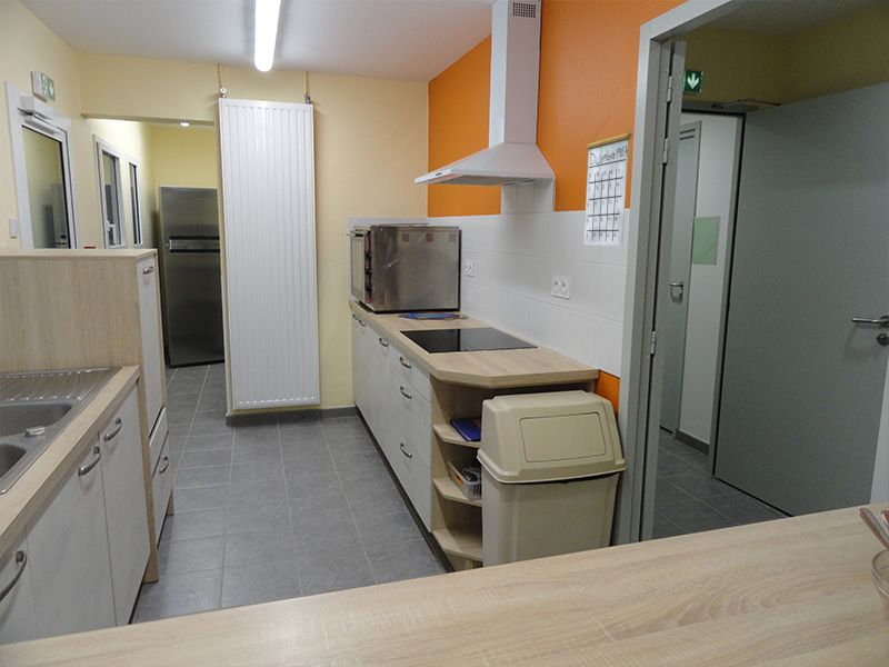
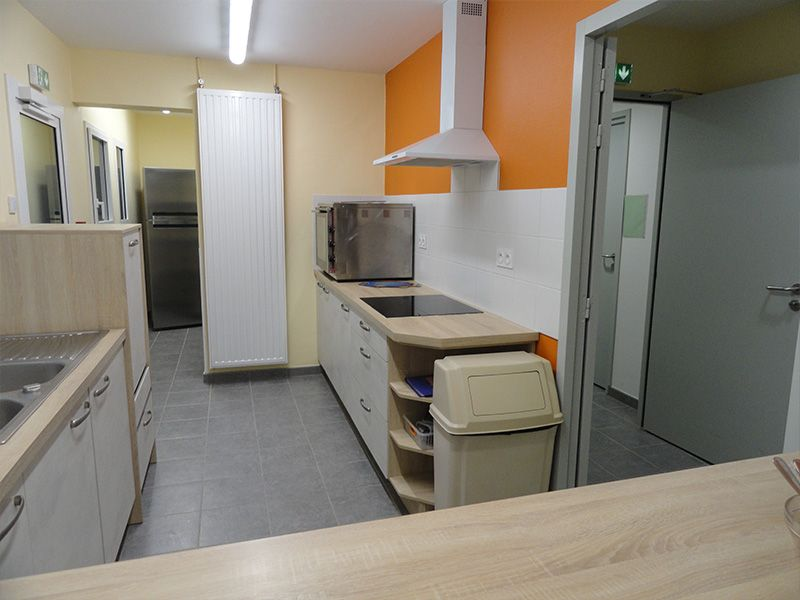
- calendar [583,113,633,247]
